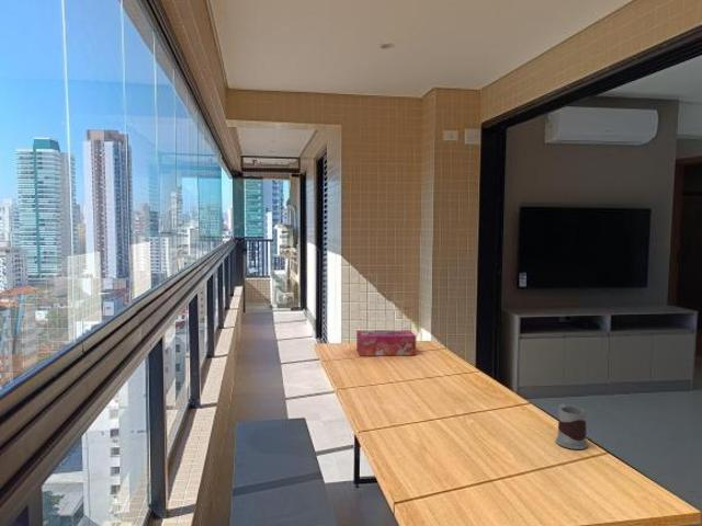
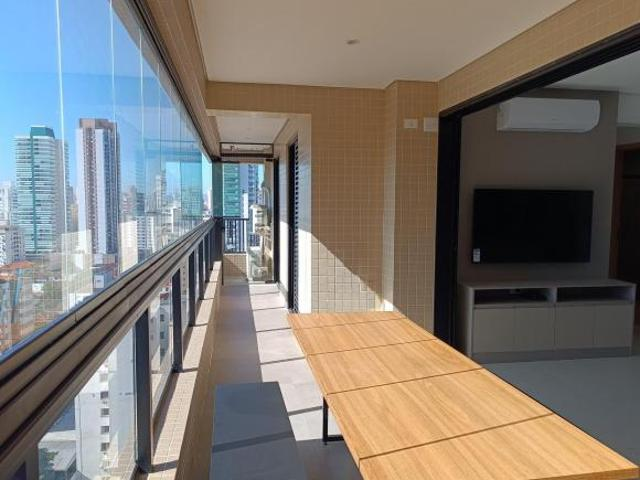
- tissue box [355,329,417,357]
- mug [555,403,589,450]
